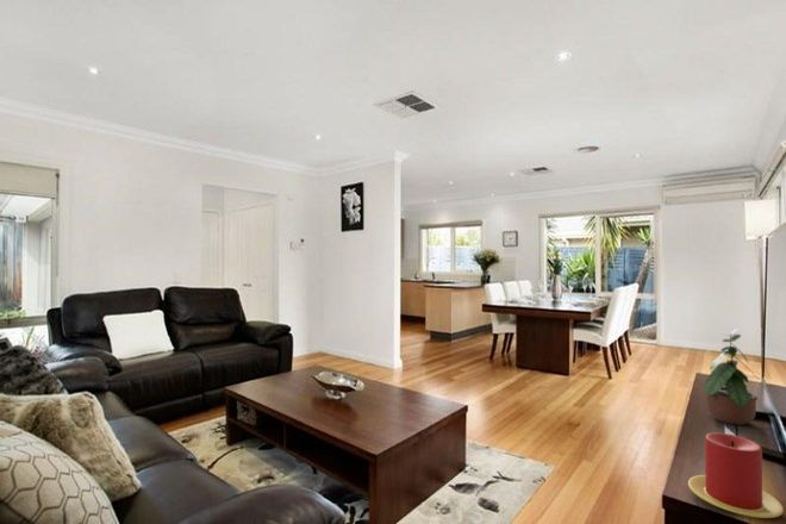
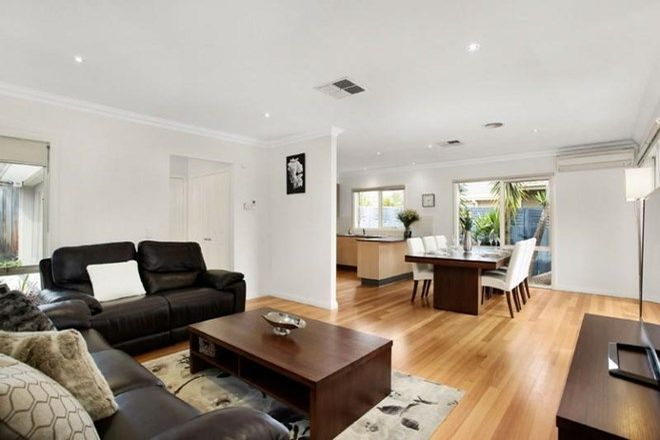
- potted plant [703,328,767,426]
- candle [687,432,785,519]
